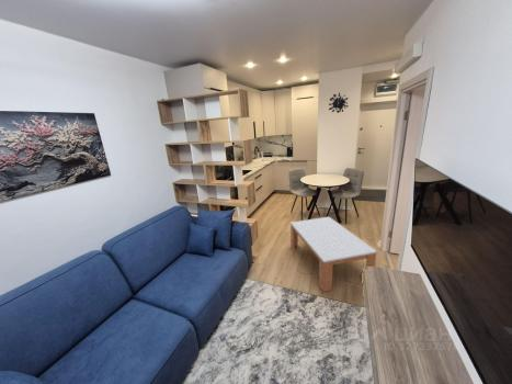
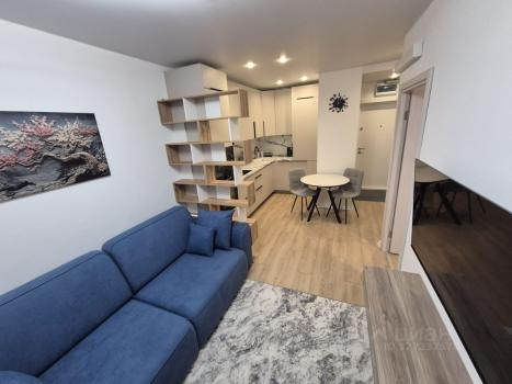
- coffee table [289,216,378,293]
